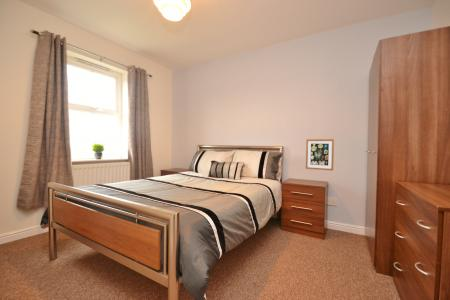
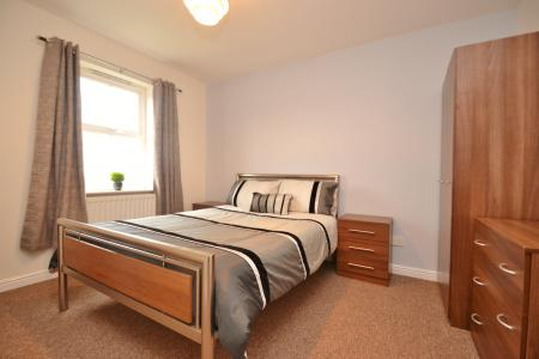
- wall art [305,138,335,171]
